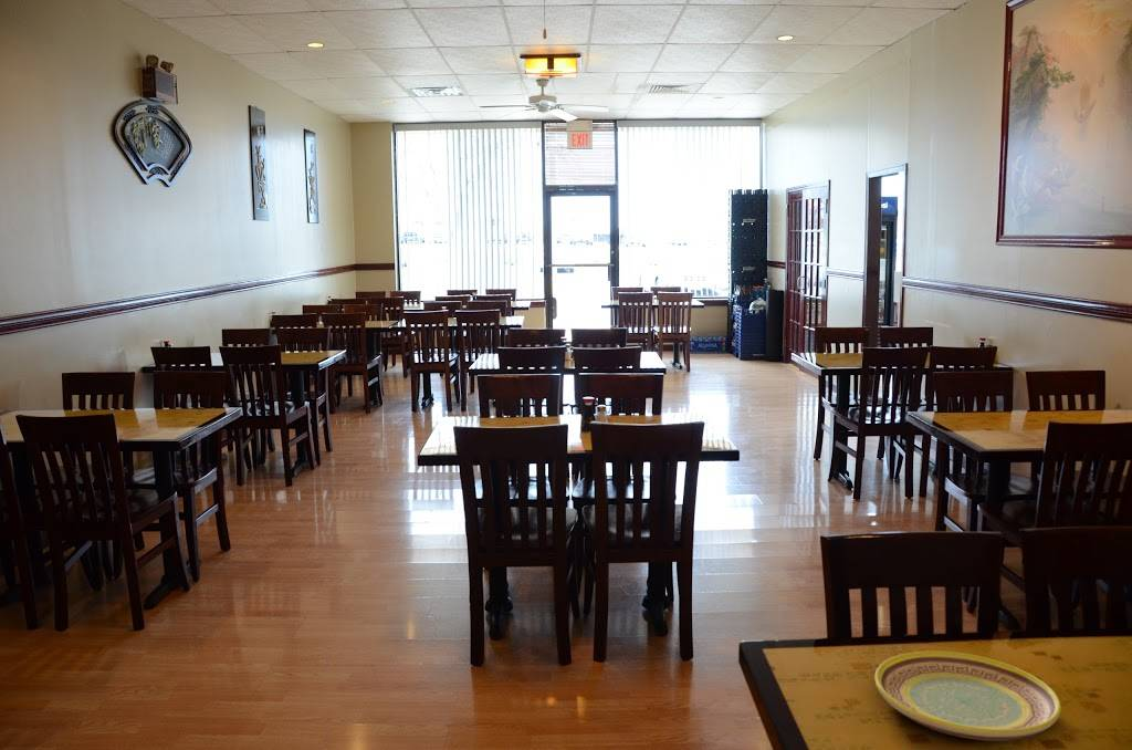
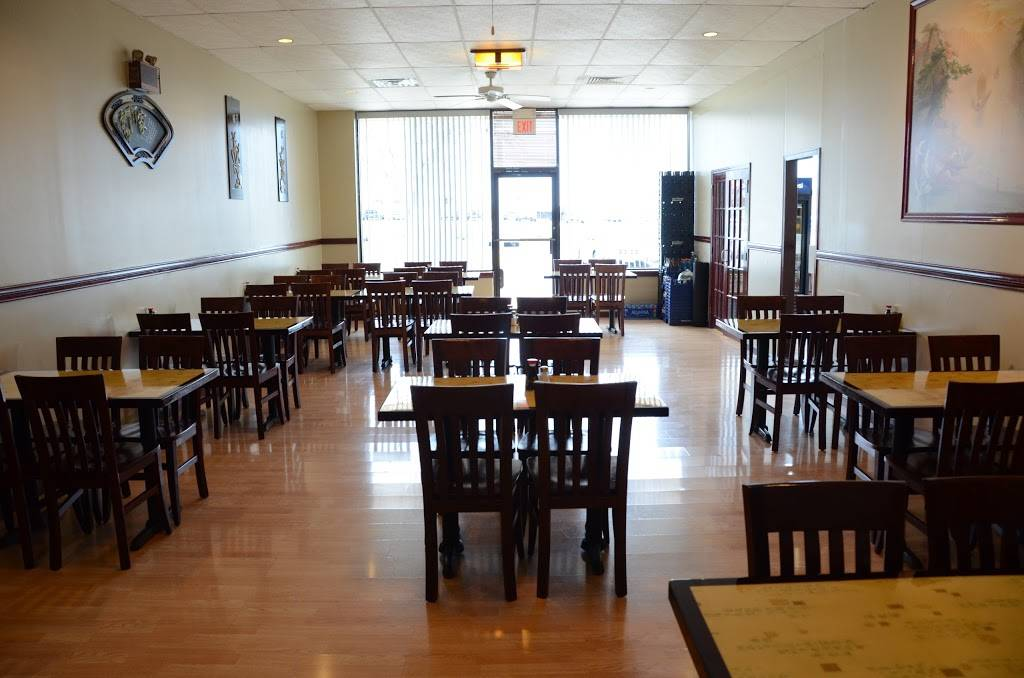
- plate [873,650,1062,741]
